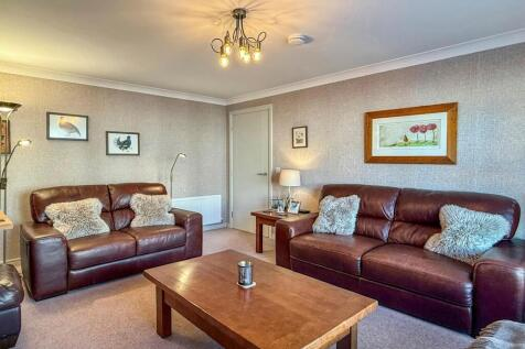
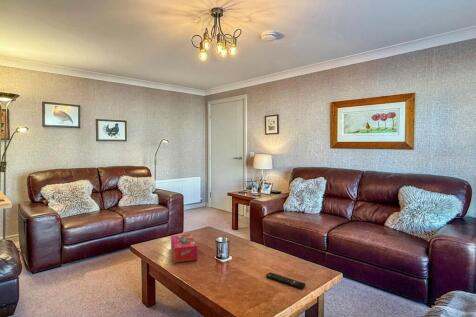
+ remote control [265,271,306,289]
+ tissue box [170,233,198,264]
